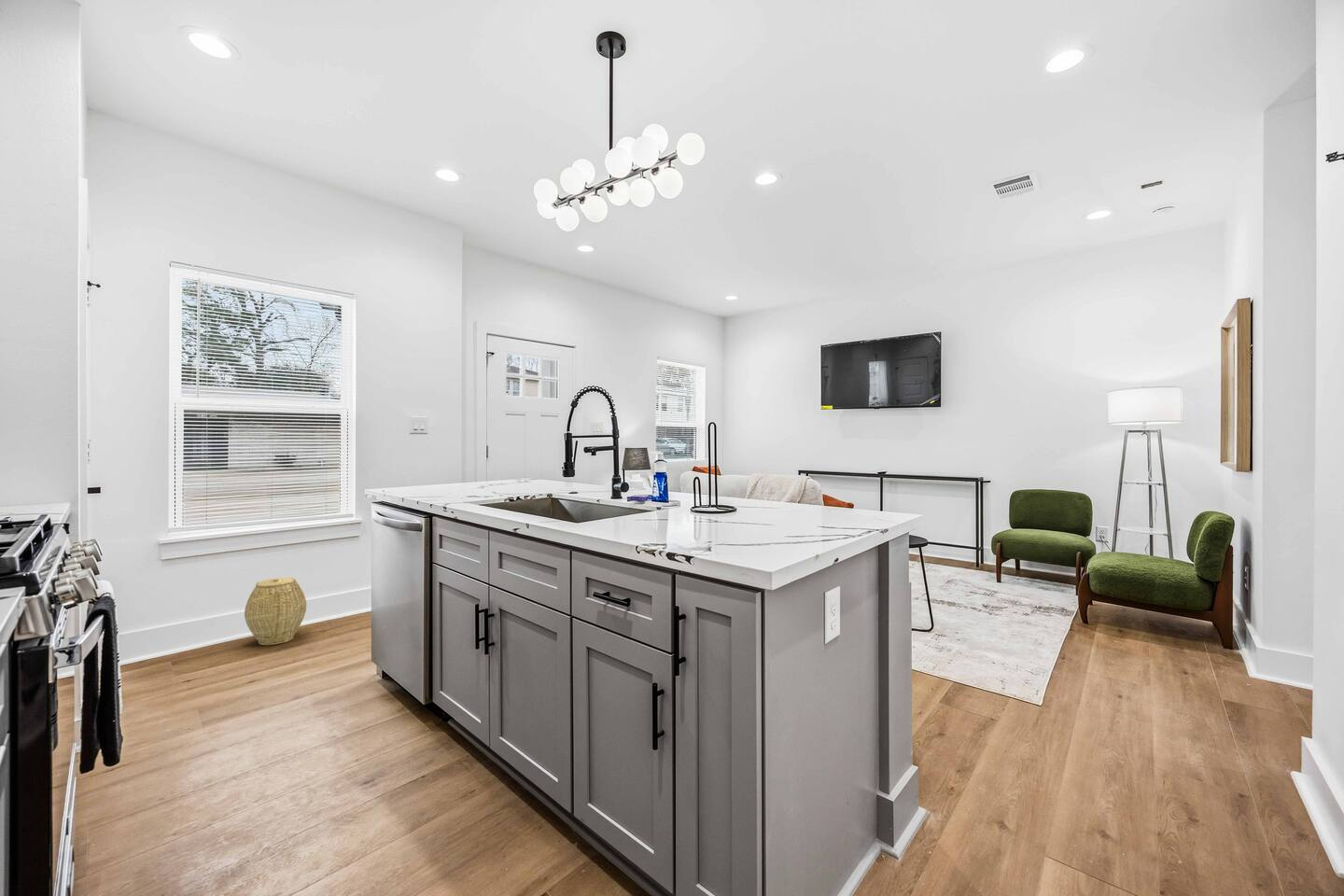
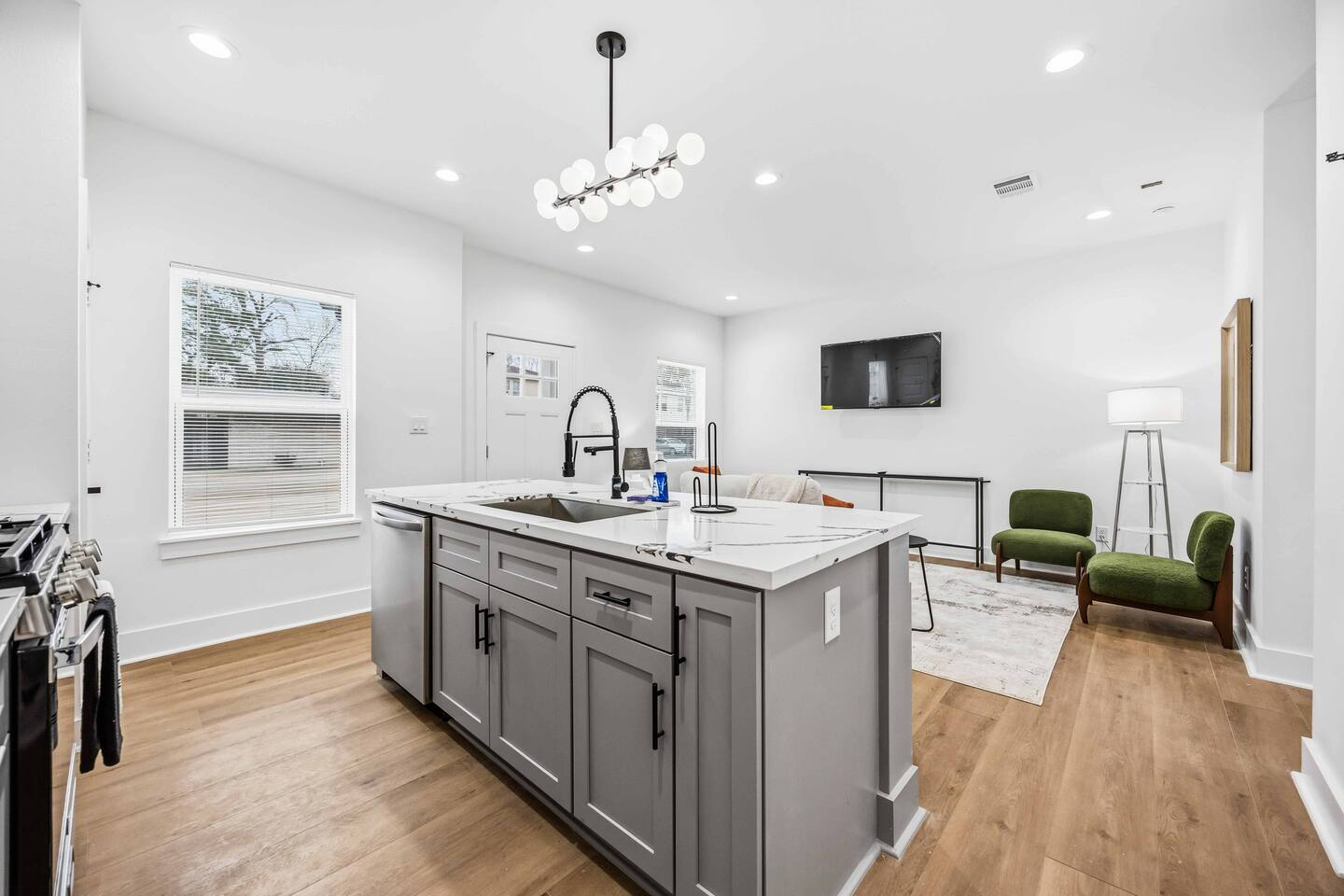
- woven basket [244,577,307,646]
